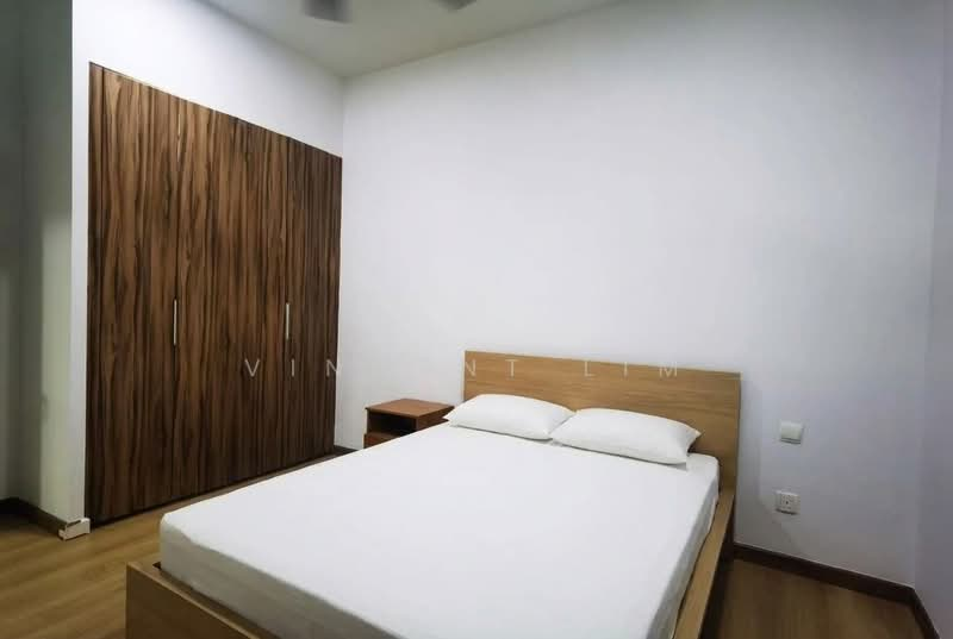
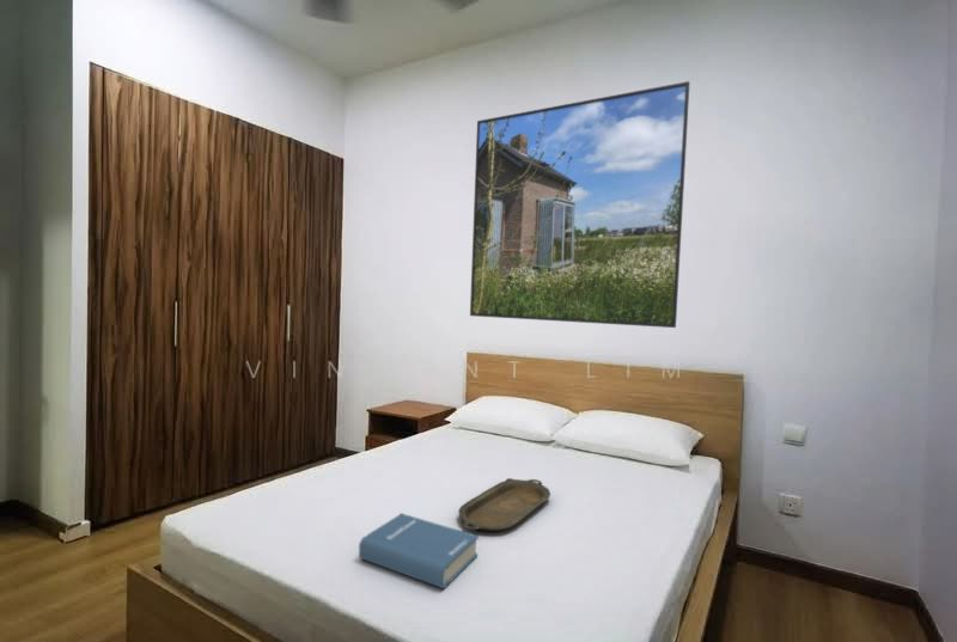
+ serving tray [457,477,551,533]
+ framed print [469,80,690,329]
+ hardback book [358,512,480,591]
